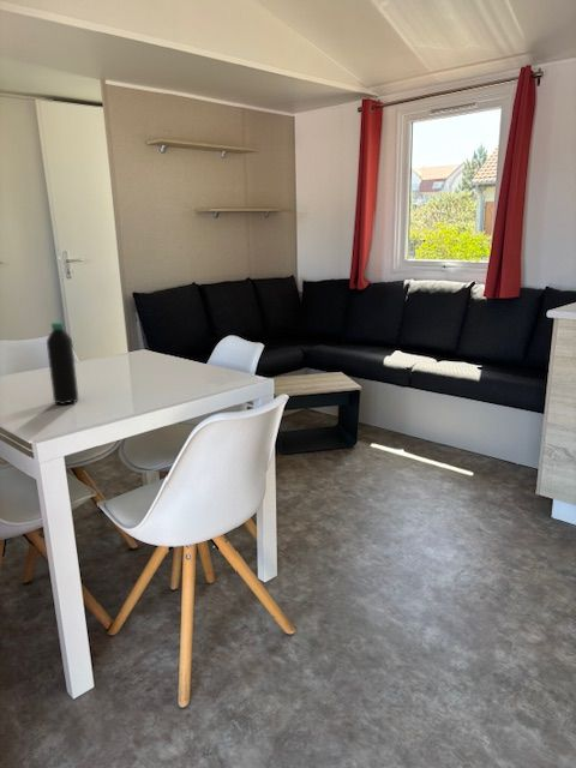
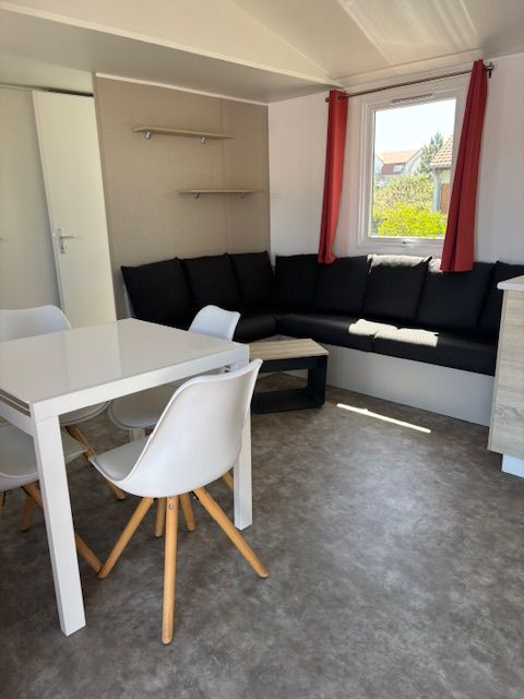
- water bottle [46,322,79,406]
